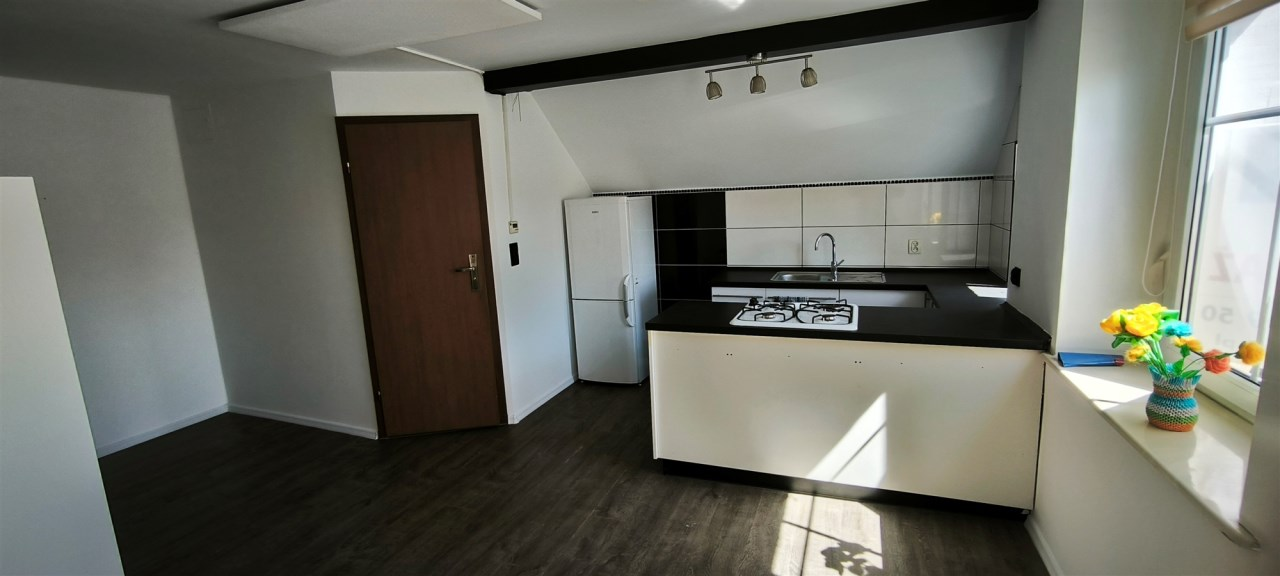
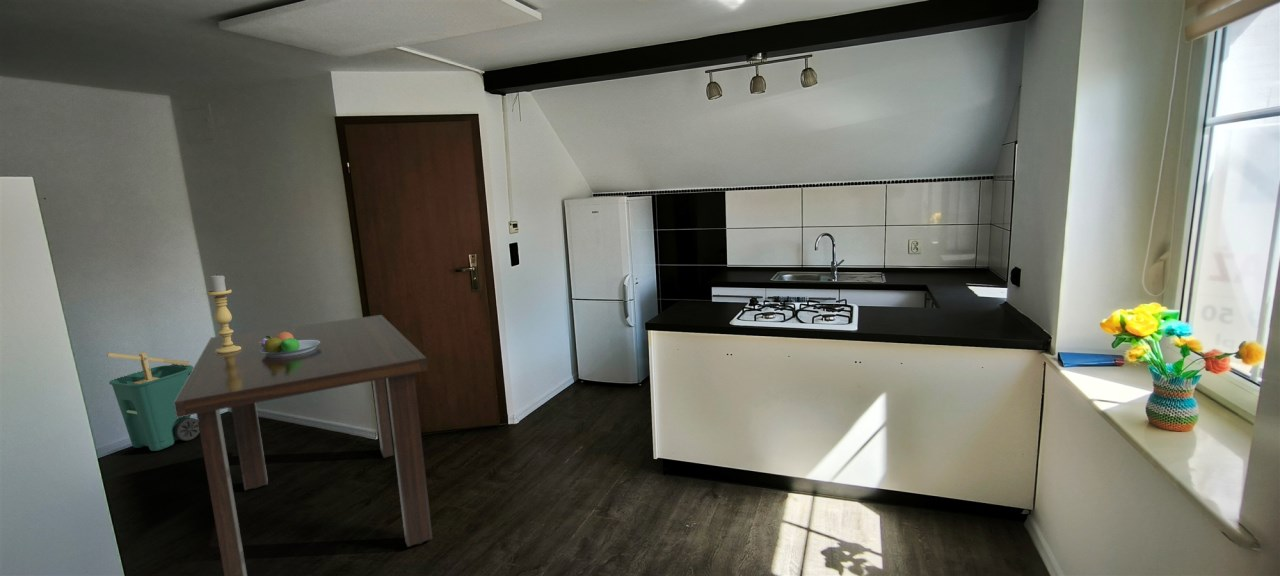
+ fruit bowl [259,331,320,357]
+ dining table [174,314,433,576]
+ candle holder [206,273,241,354]
+ trash can [106,351,200,452]
